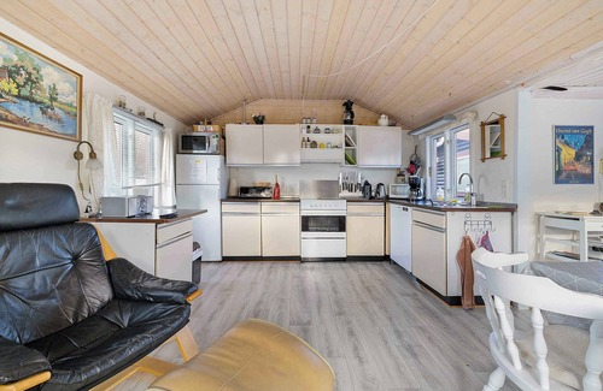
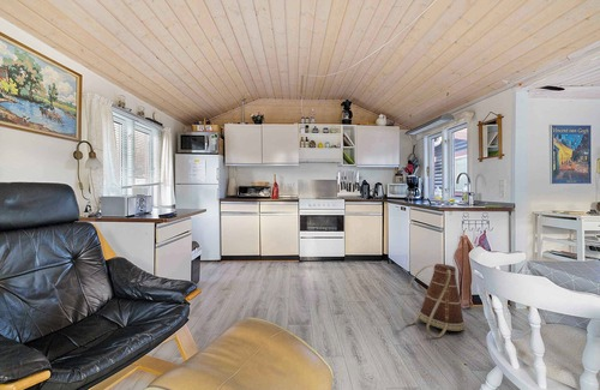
+ basket [401,263,466,340]
